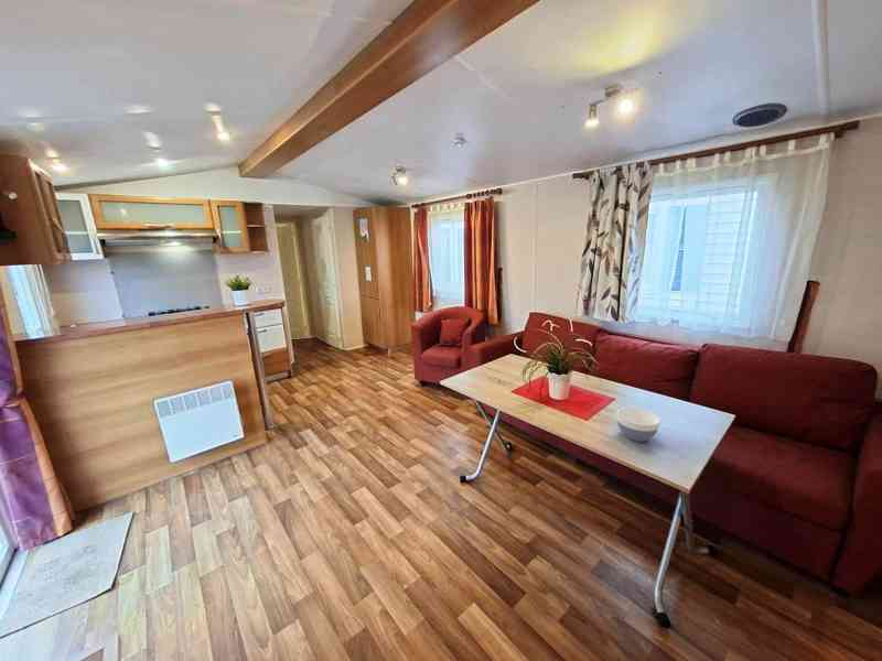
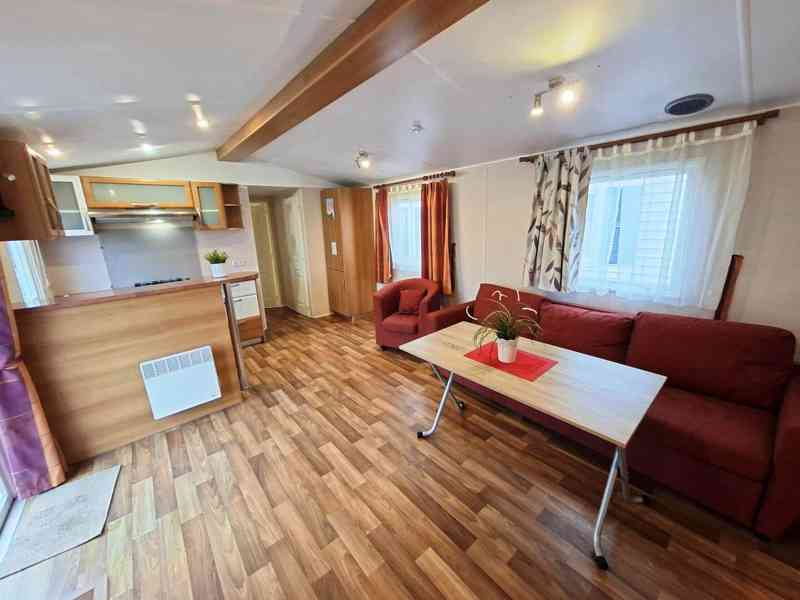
- bowl [616,407,662,443]
